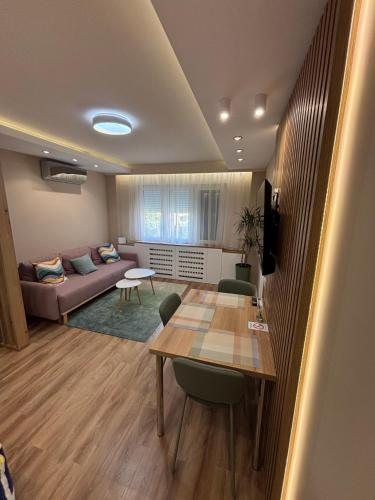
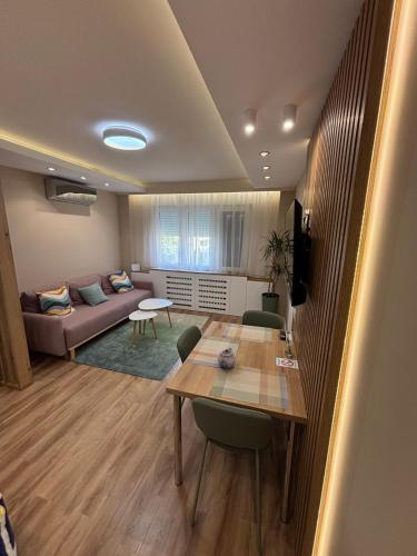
+ teapot [217,347,237,369]
